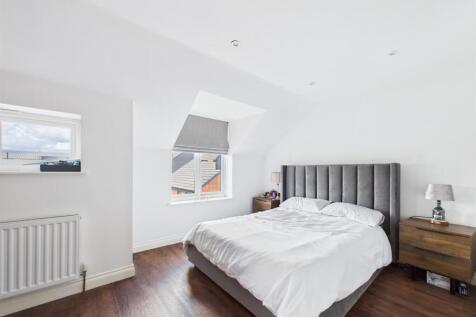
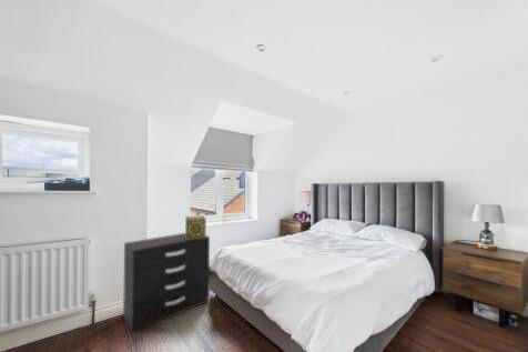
+ decorative box [184,214,207,239]
+ dresser [122,232,211,332]
